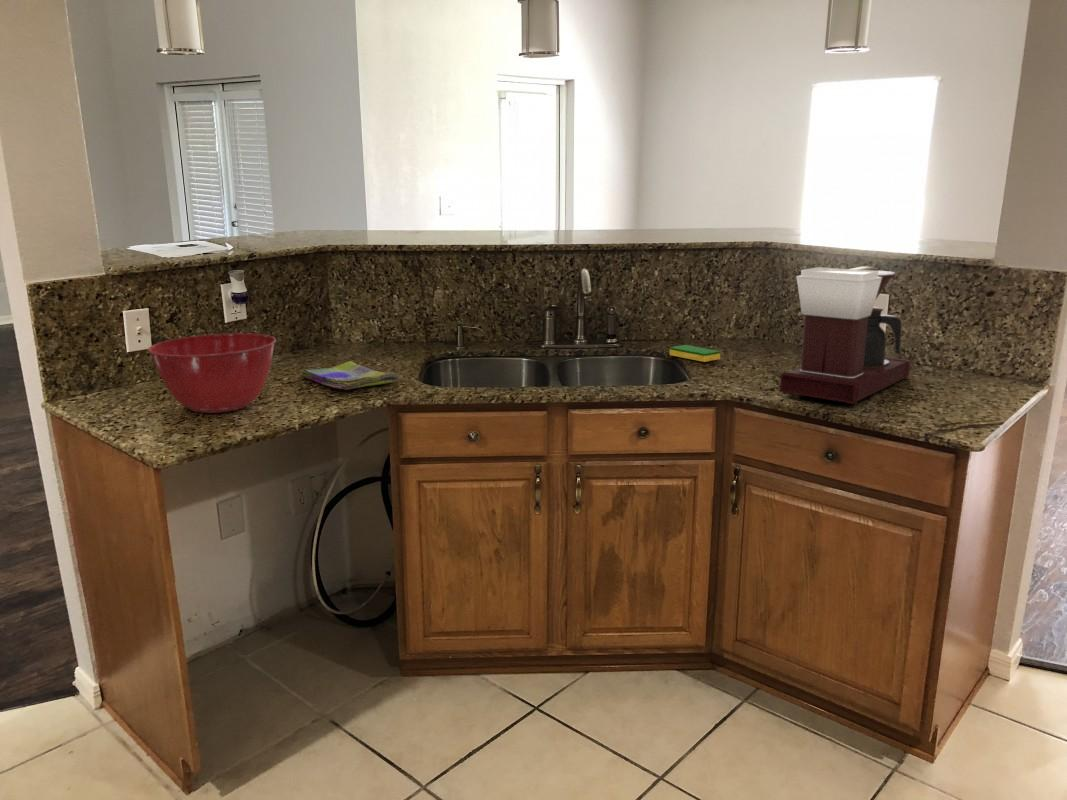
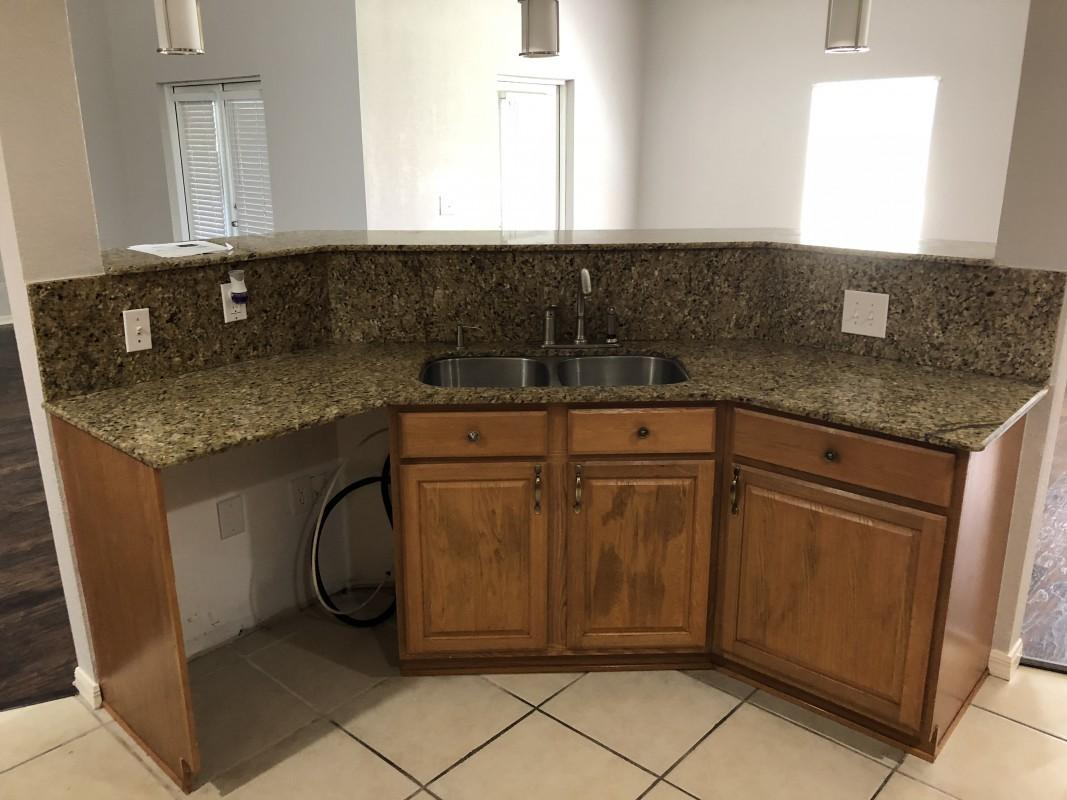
- coffee maker [779,266,912,406]
- mixing bowl [147,332,277,414]
- dish towel [300,360,399,391]
- dish sponge [669,344,721,363]
